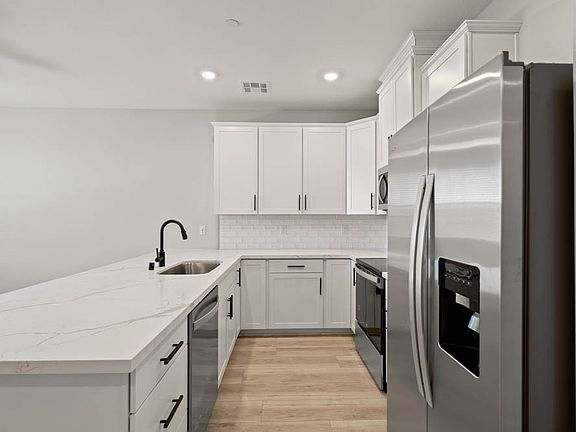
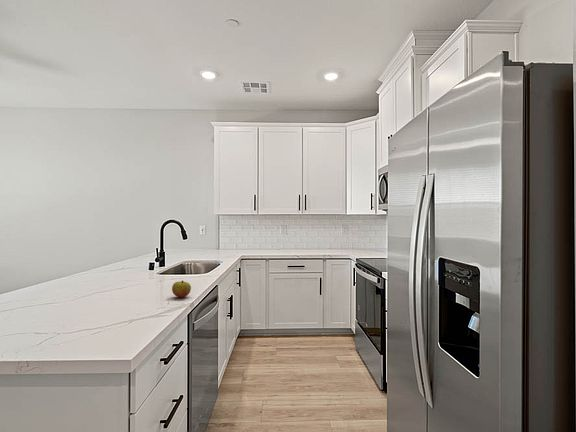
+ apple [171,280,192,298]
